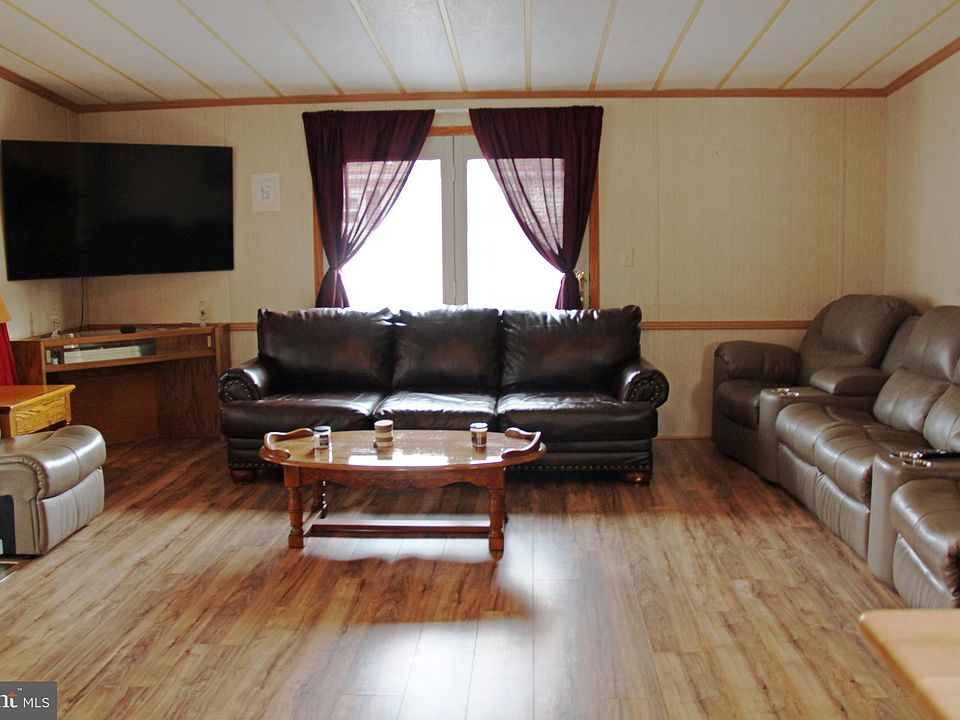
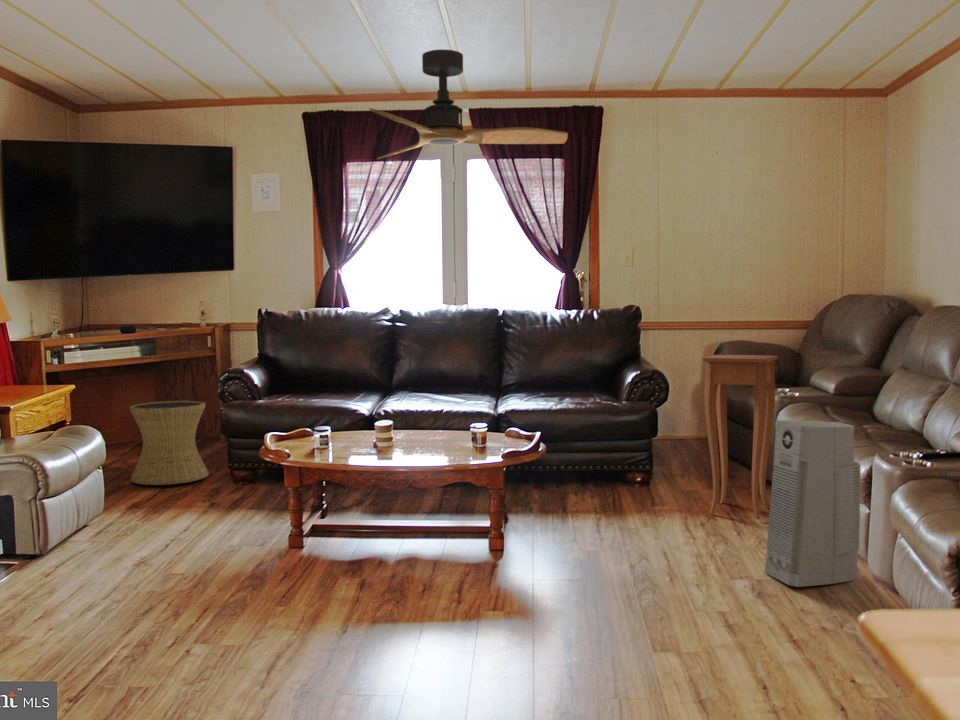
+ ceiling fan [368,48,569,160]
+ side table [128,400,210,486]
+ air purifier [764,419,861,588]
+ side table [702,354,779,520]
